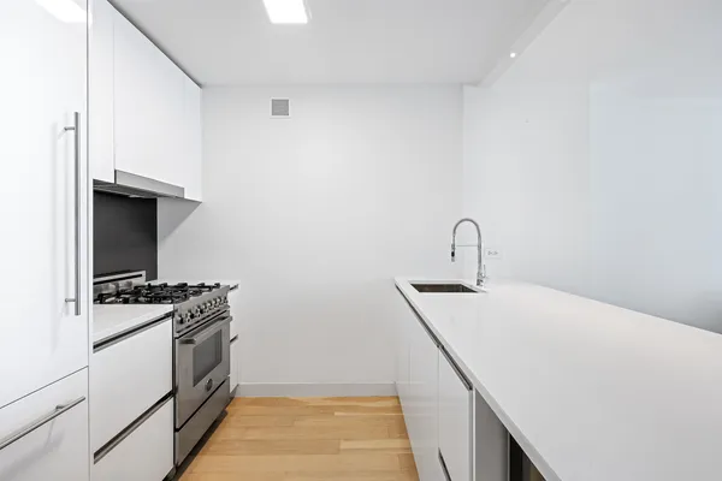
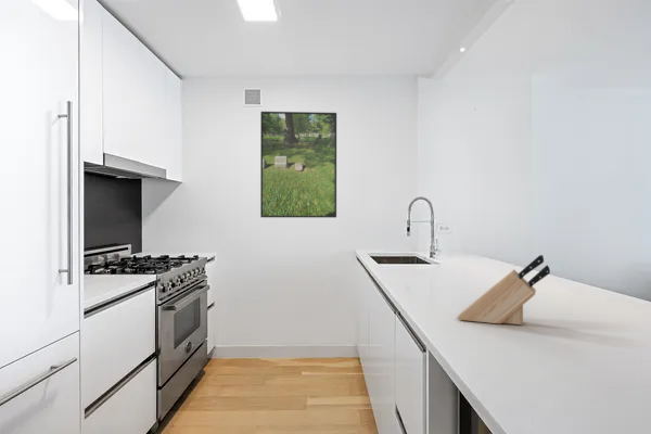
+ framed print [259,111,337,218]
+ knife block [456,254,551,327]
